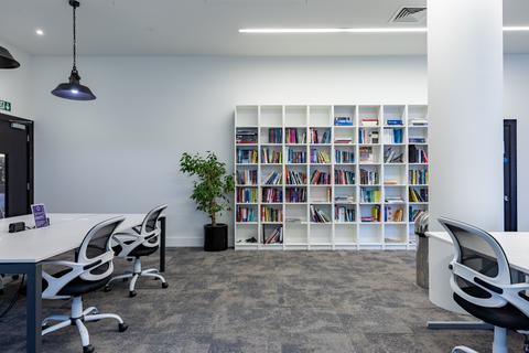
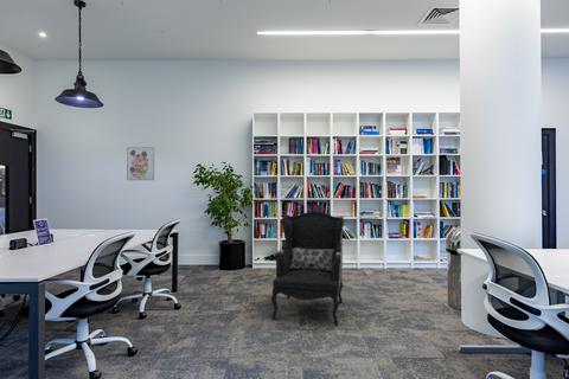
+ wall art [126,146,155,181]
+ armchair [270,211,345,327]
